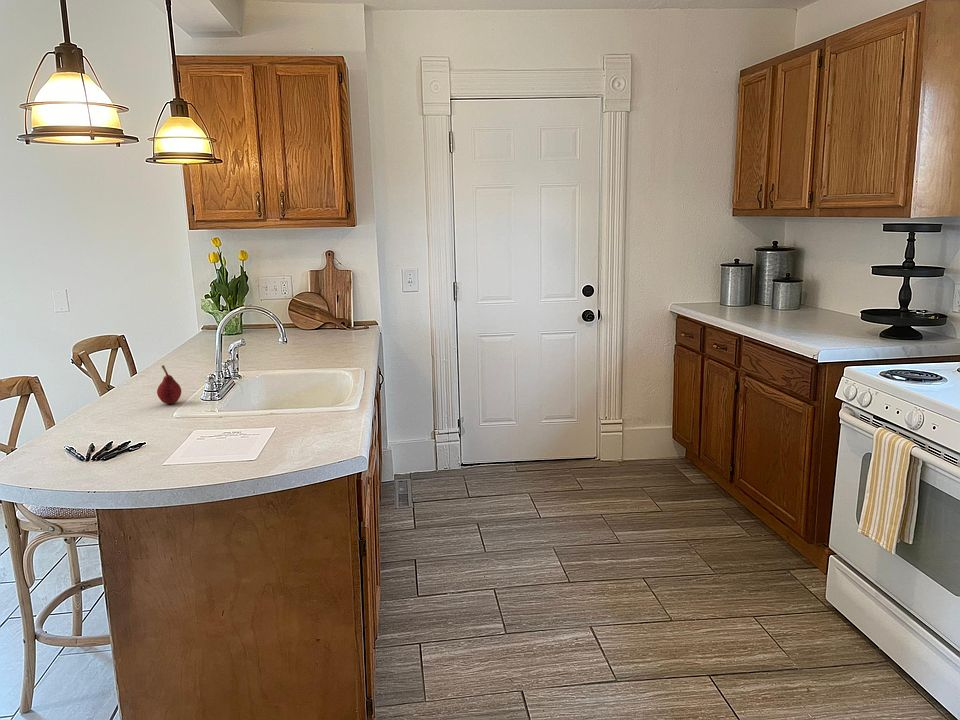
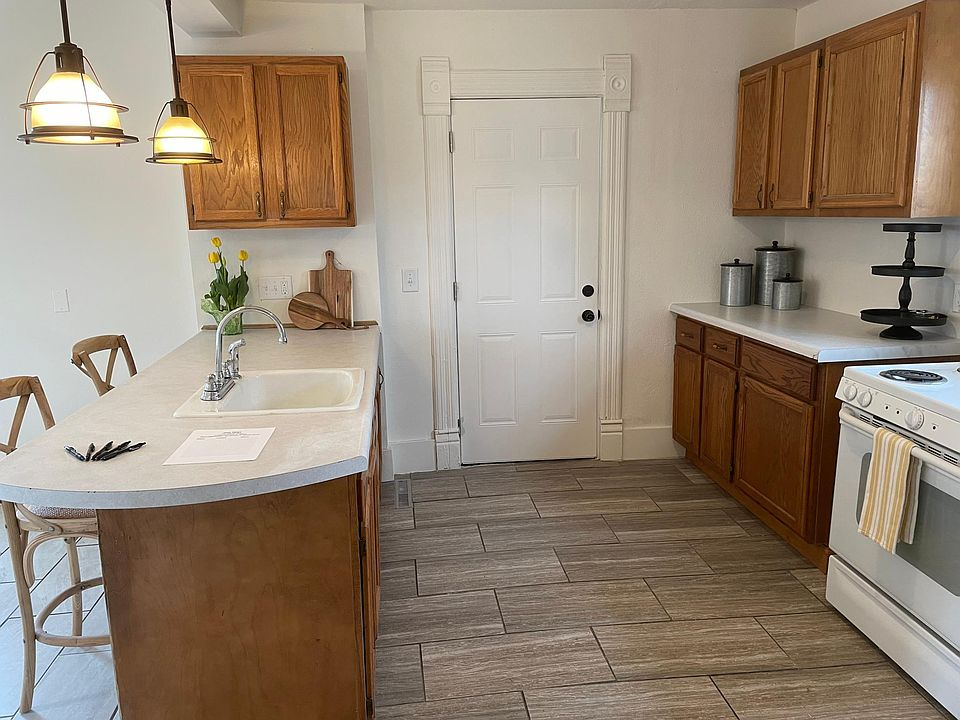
- fruit [156,364,182,405]
